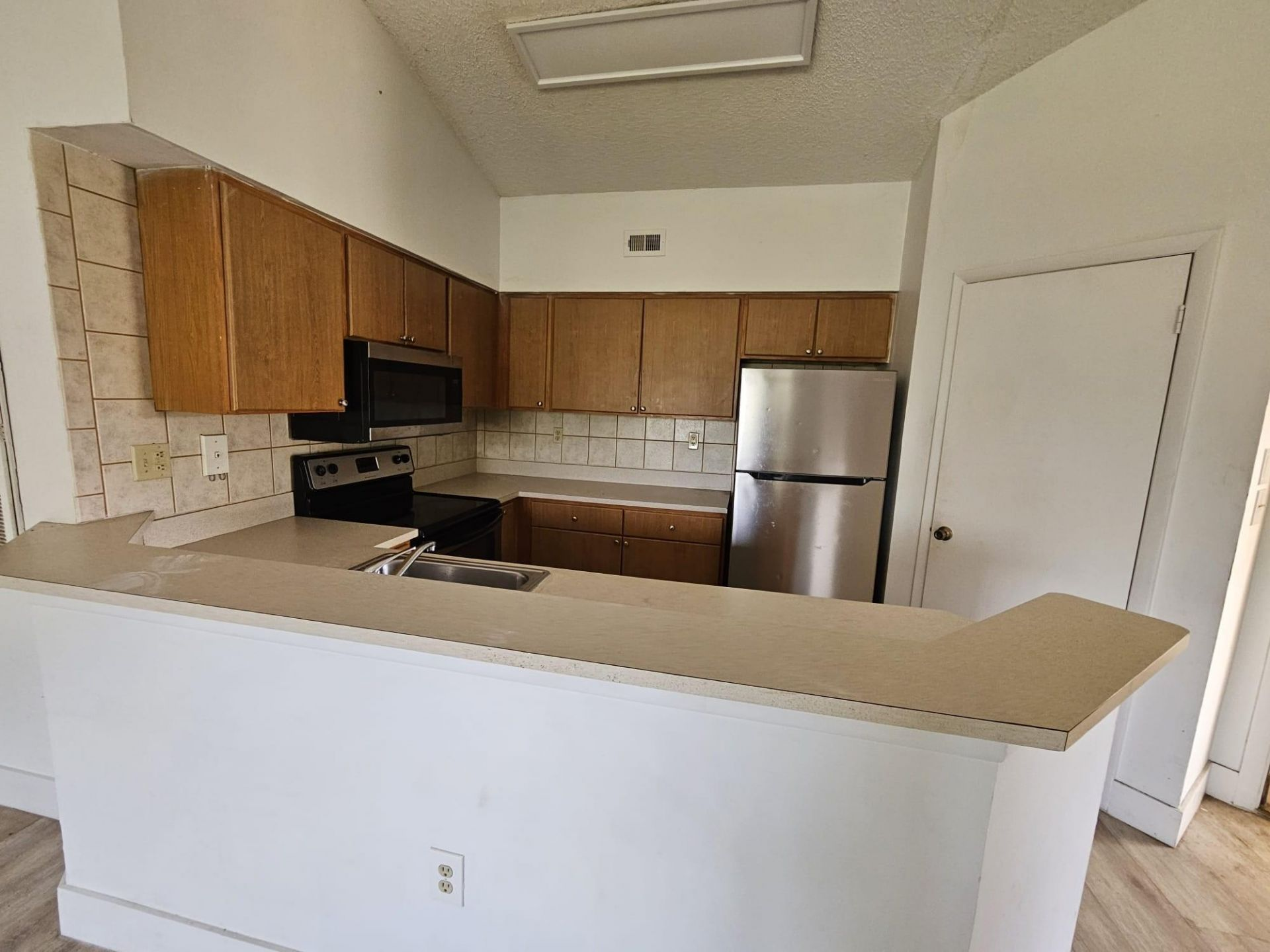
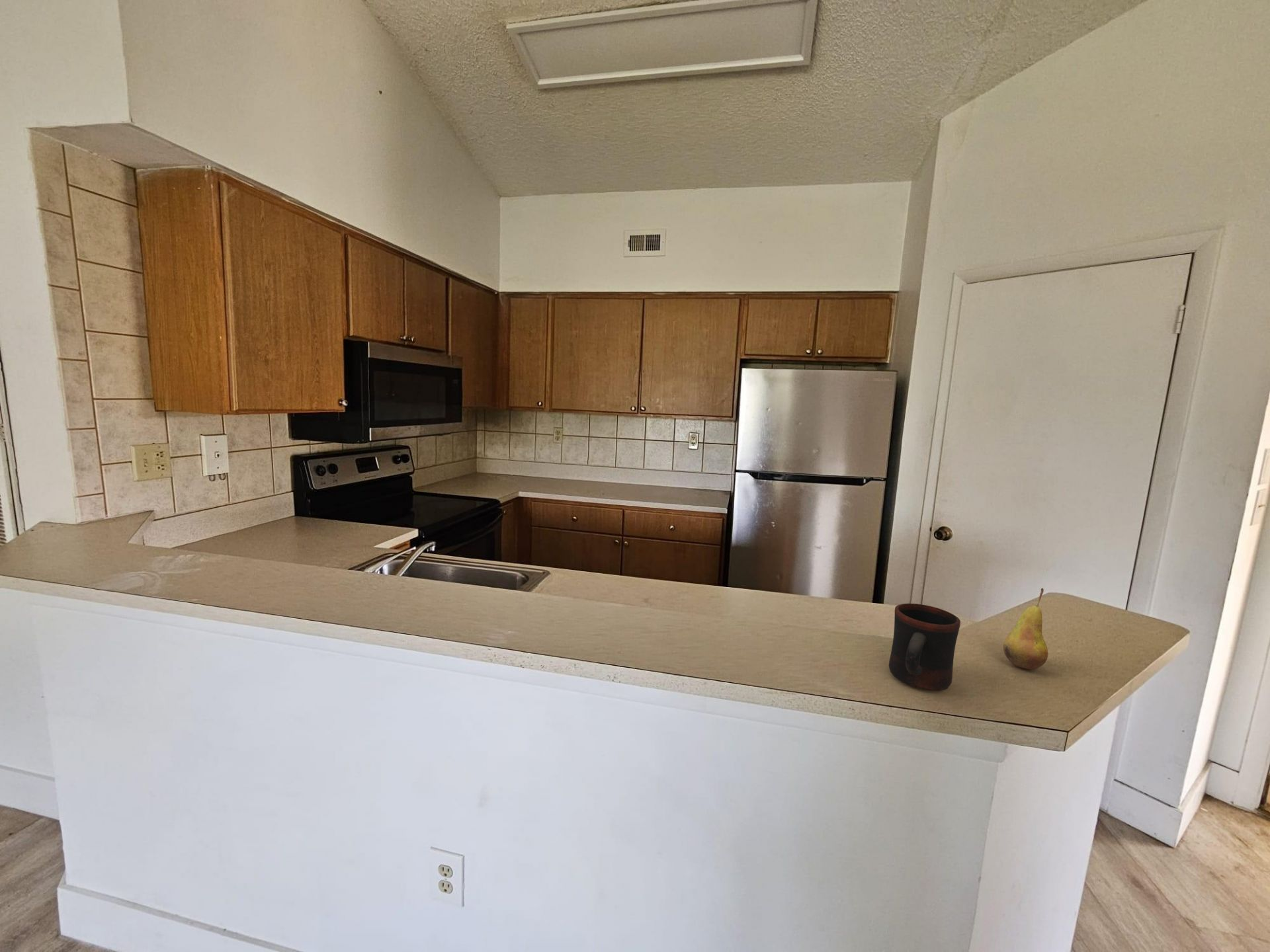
+ mug [888,603,961,692]
+ fruit [1003,588,1048,670]
